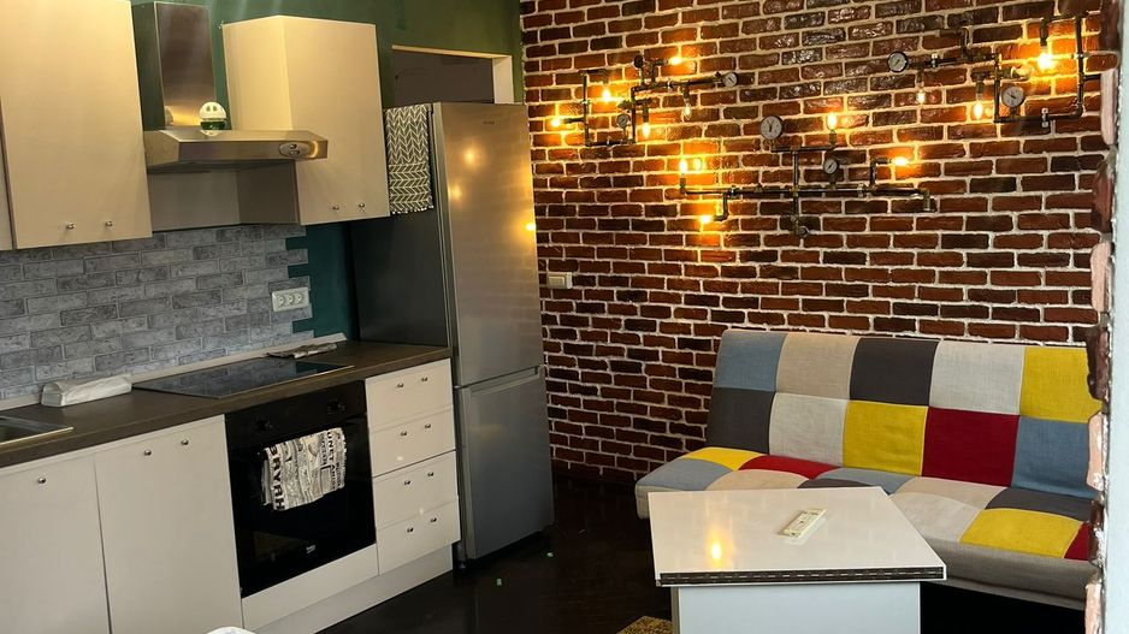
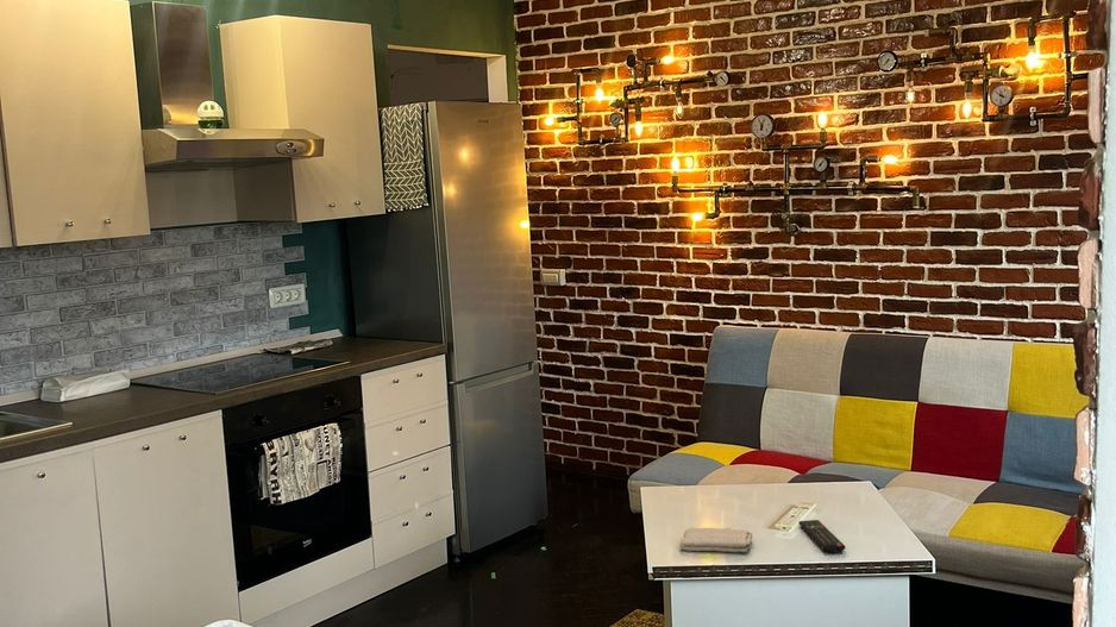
+ washcloth [679,526,753,553]
+ remote control [797,519,846,554]
